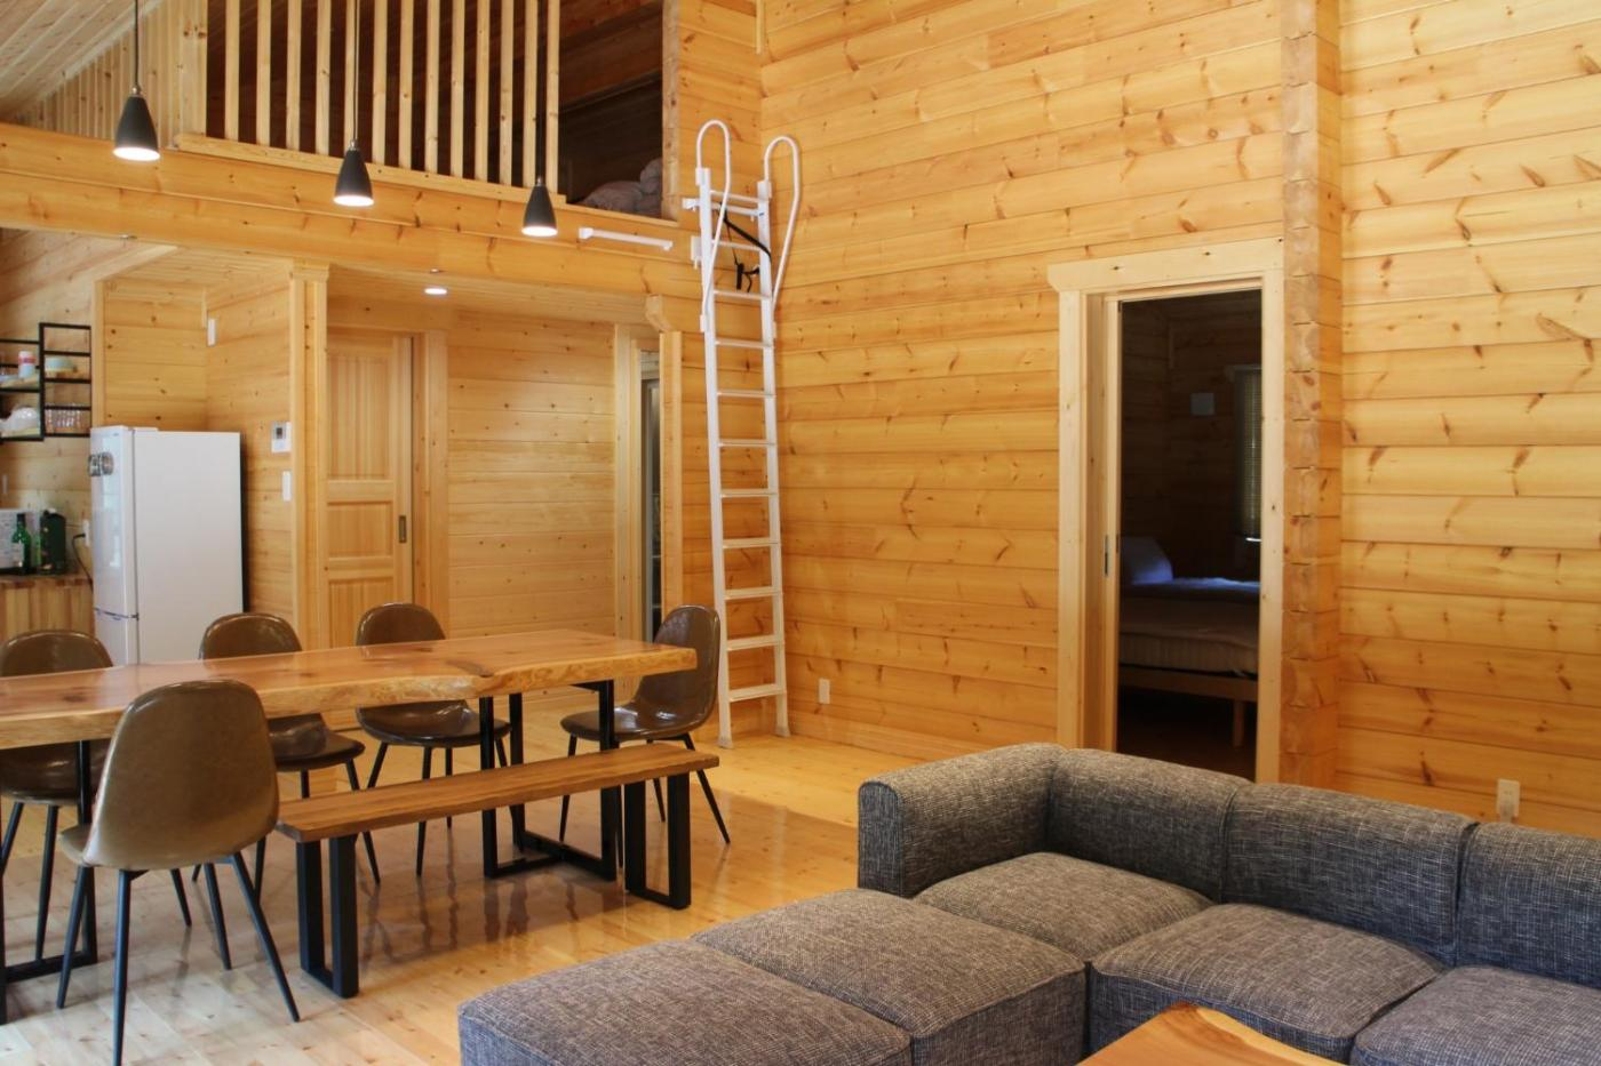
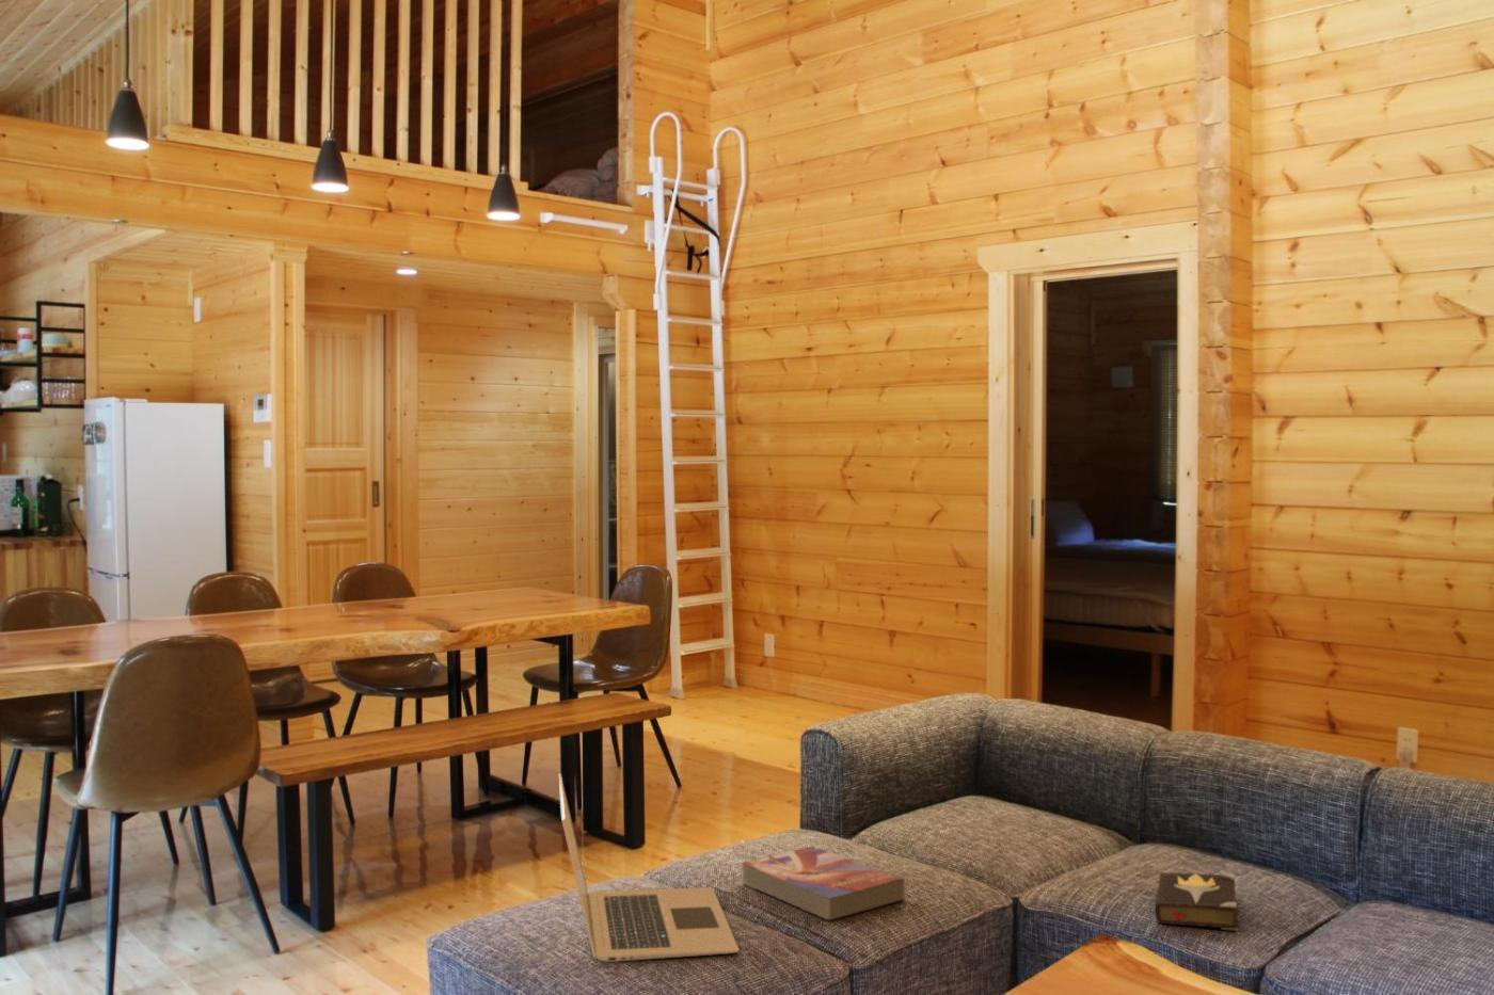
+ textbook [740,846,906,923]
+ hardback book [1154,872,1239,932]
+ laptop [558,772,740,963]
